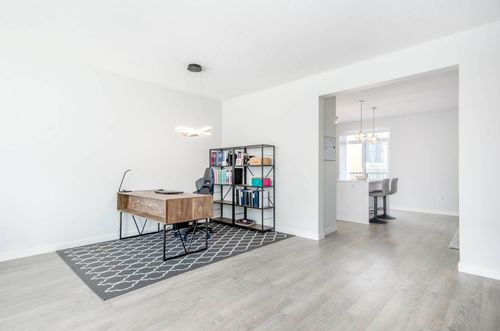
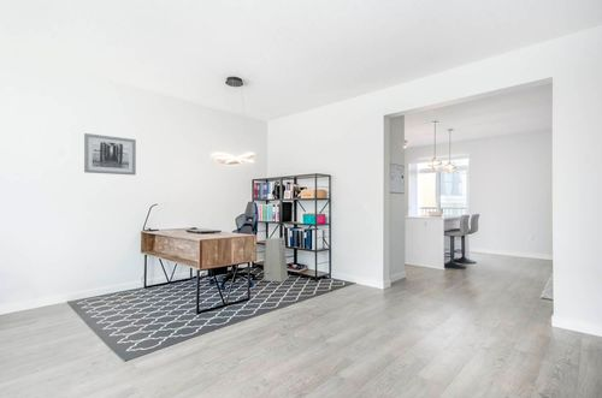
+ air purifier [262,237,289,284]
+ wall art [83,132,137,176]
